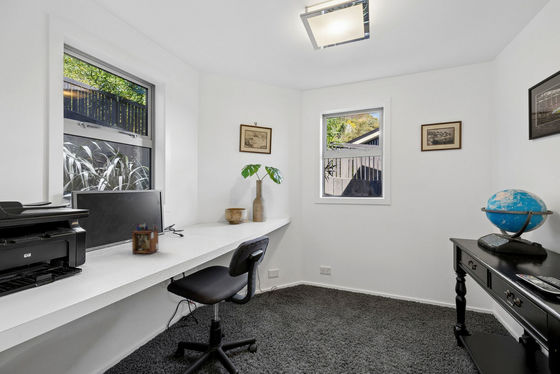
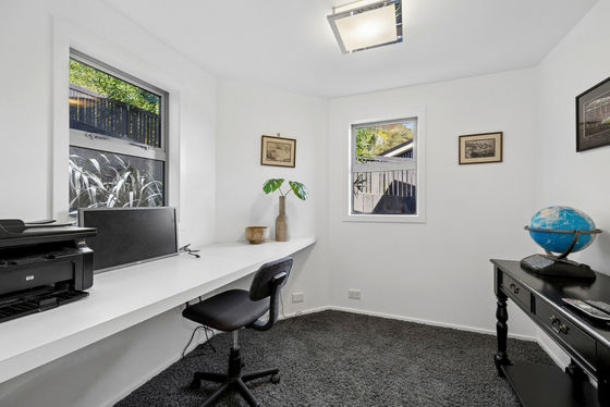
- desk organizer [131,221,159,255]
